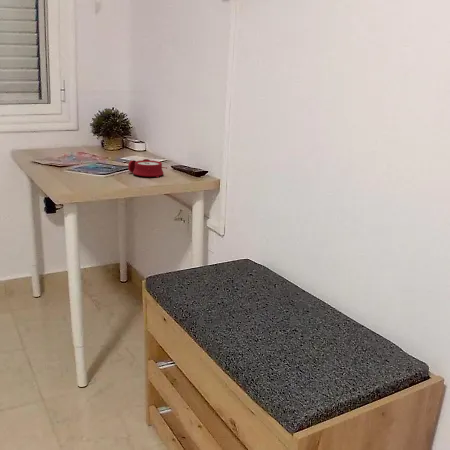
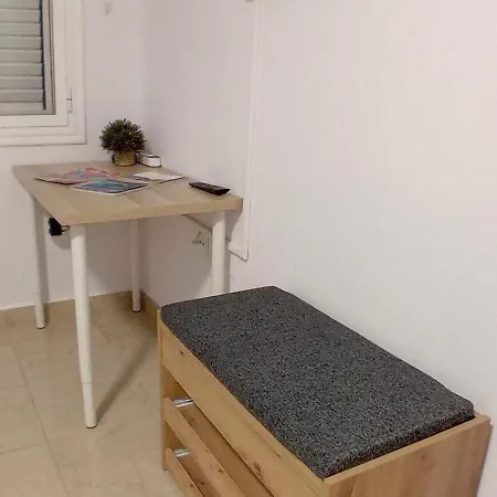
- alarm clock [127,158,168,178]
